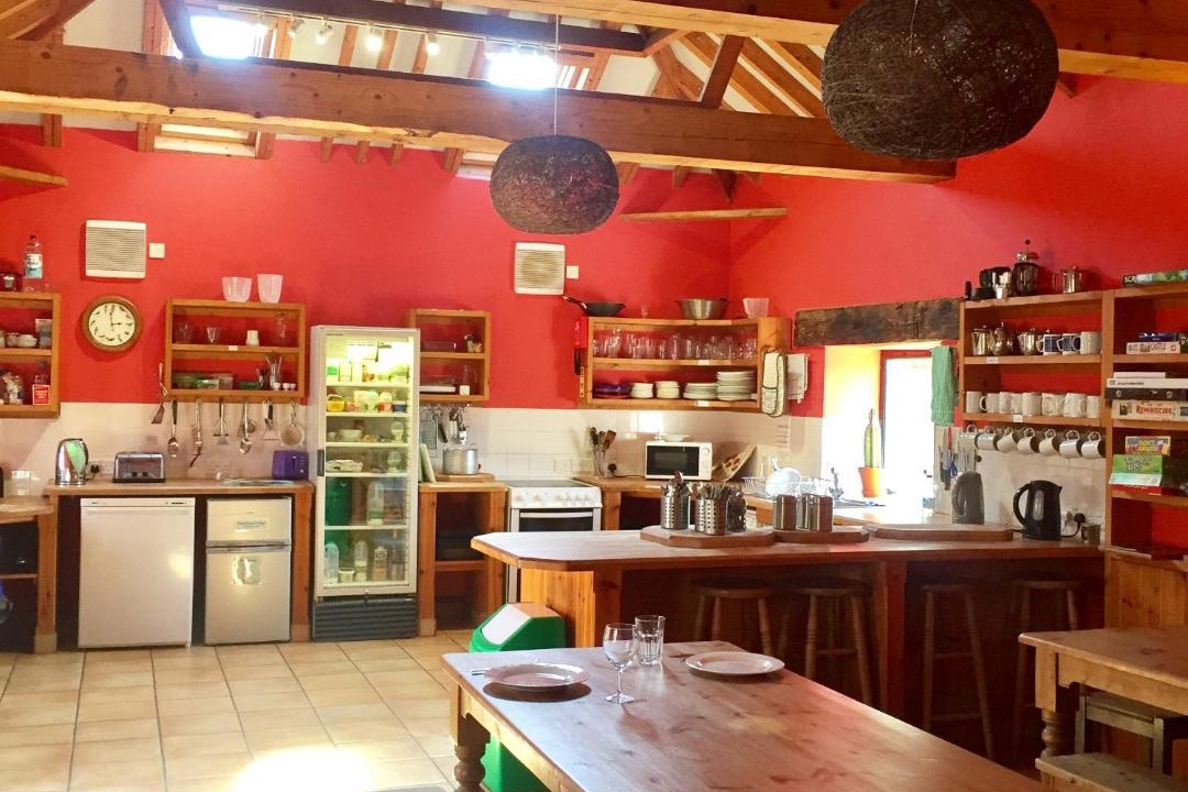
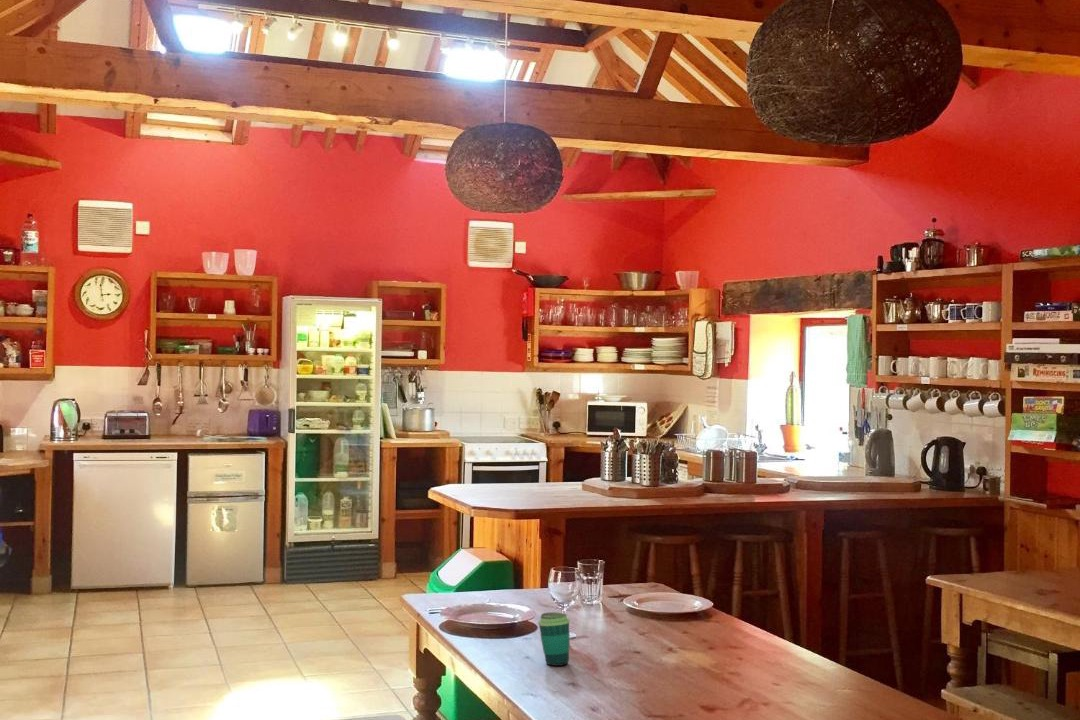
+ cup [537,611,571,667]
